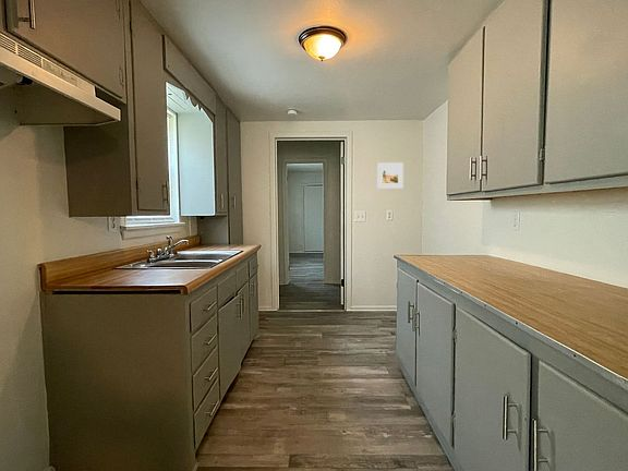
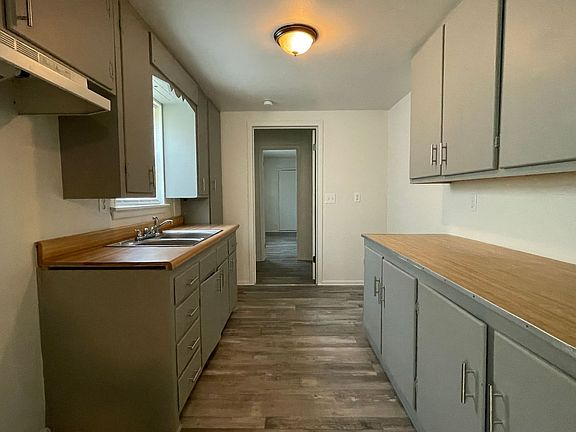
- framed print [376,161,404,190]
